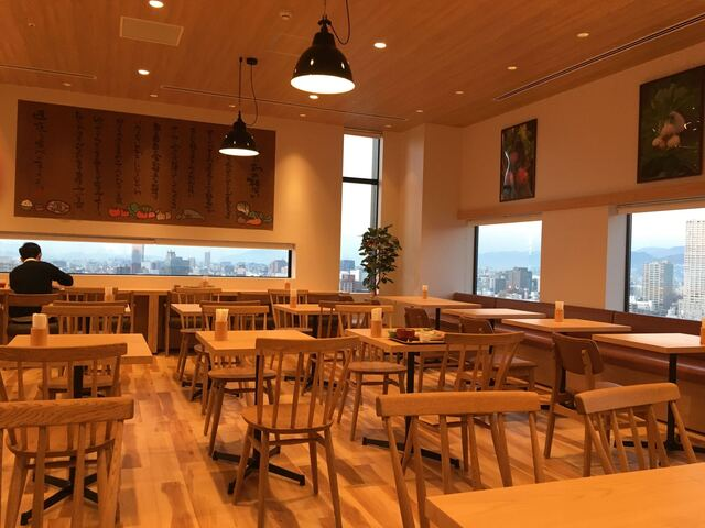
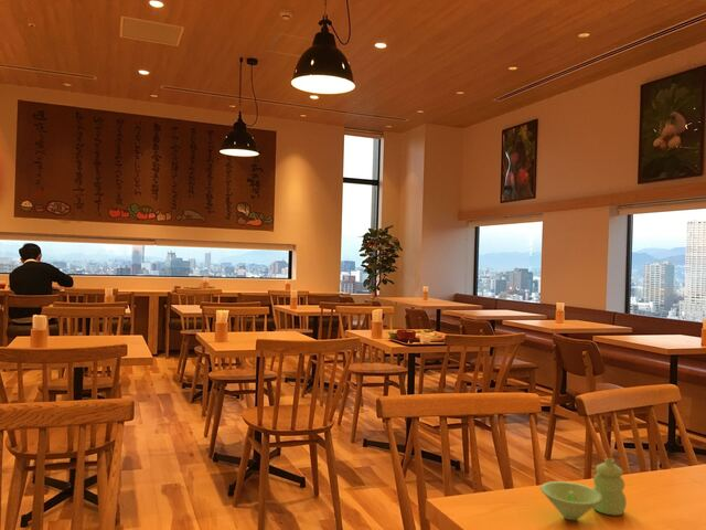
+ condiment set [539,457,628,521]
